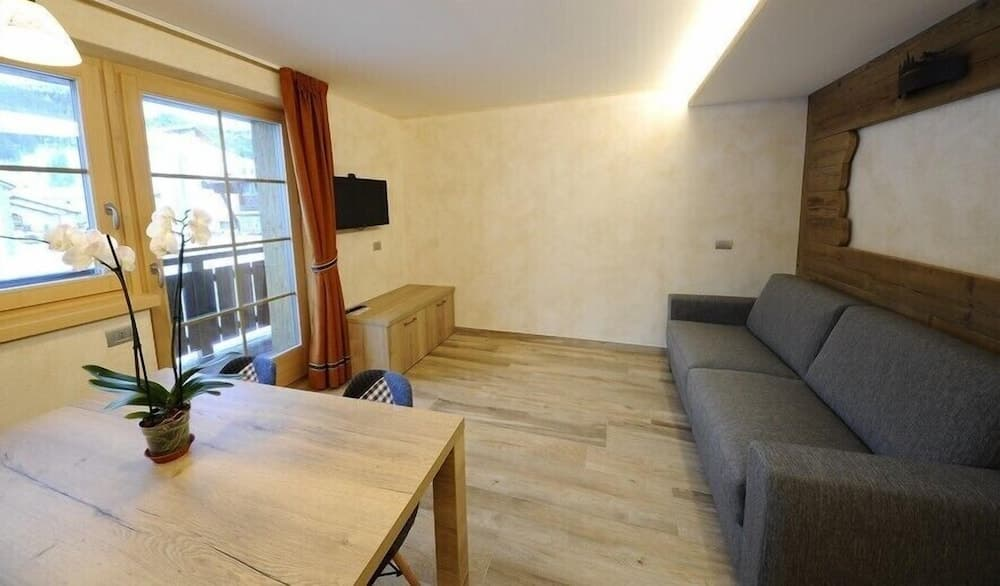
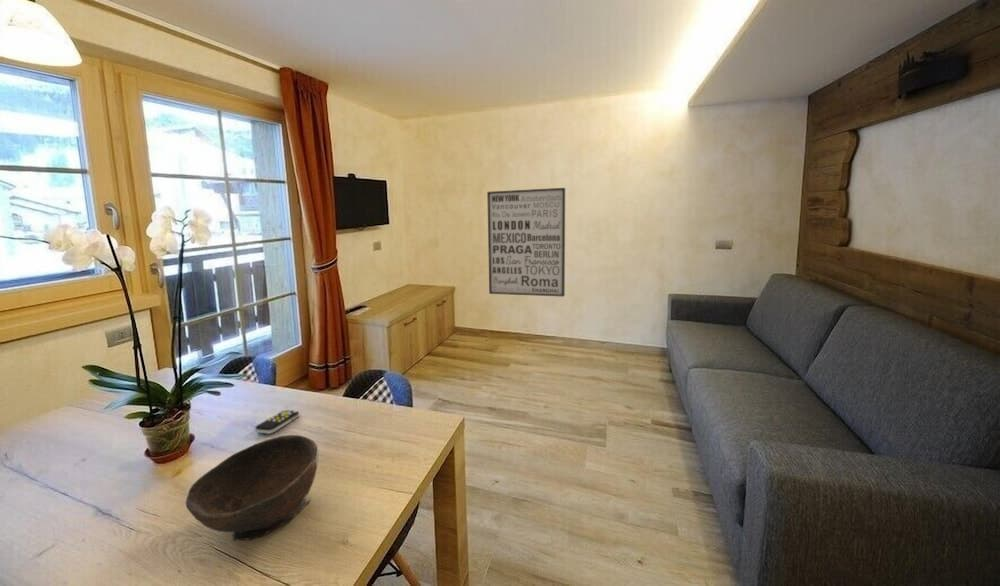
+ remote control [255,409,300,435]
+ bowl [185,434,320,542]
+ wall art [486,187,566,298]
